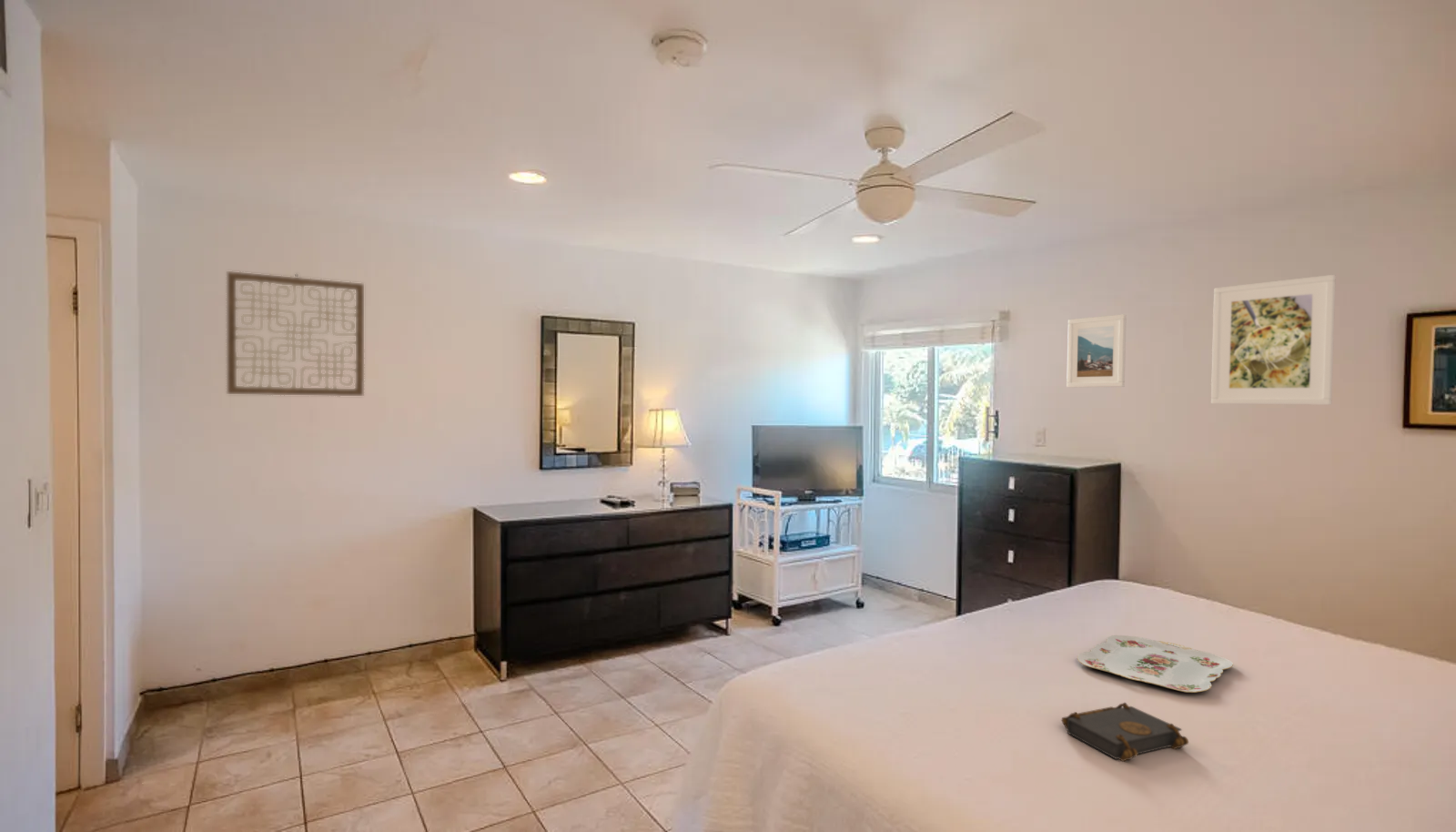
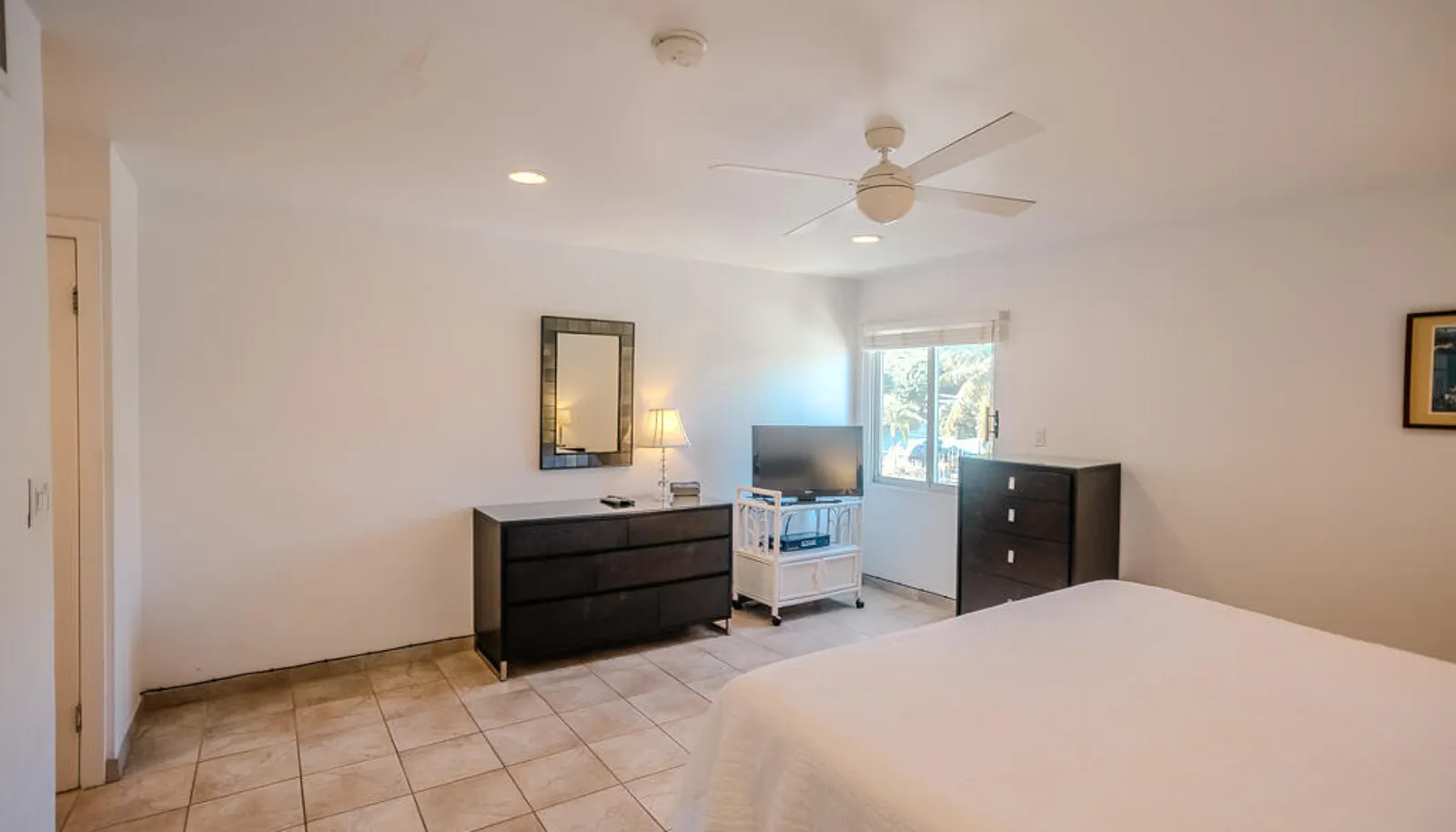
- wall art [227,270,365,397]
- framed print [1210,274,1337,406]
- book [1060,702,1189,762]
- serving tray [1077,634,1234,694]
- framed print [1066,313,1127,389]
